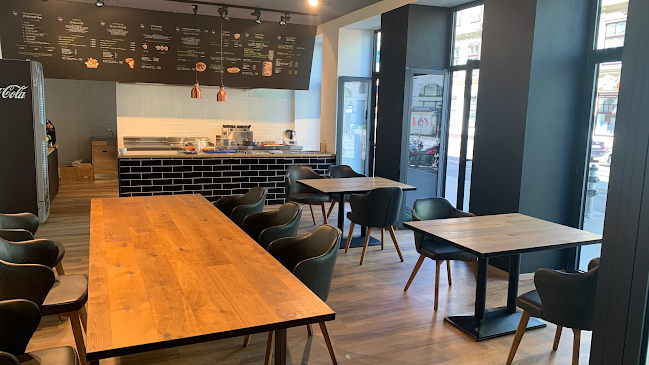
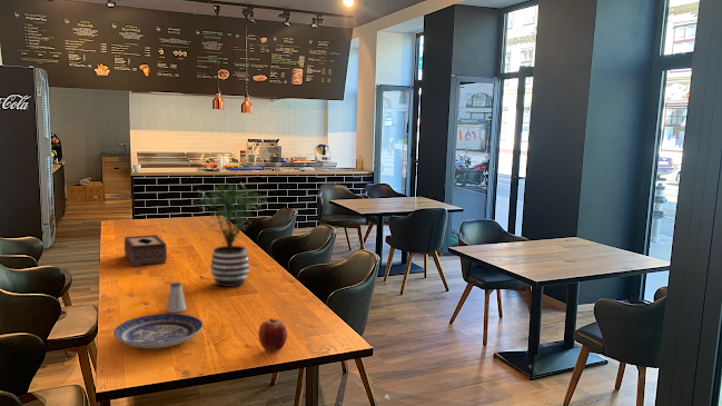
+ saltshaker [165,281,187,314]
+ apple [257,317,288,353]
+ potted plant [192,180,269,288]
+ plate [112,313,204,349]
+ tissue box [123,234,168,267]
